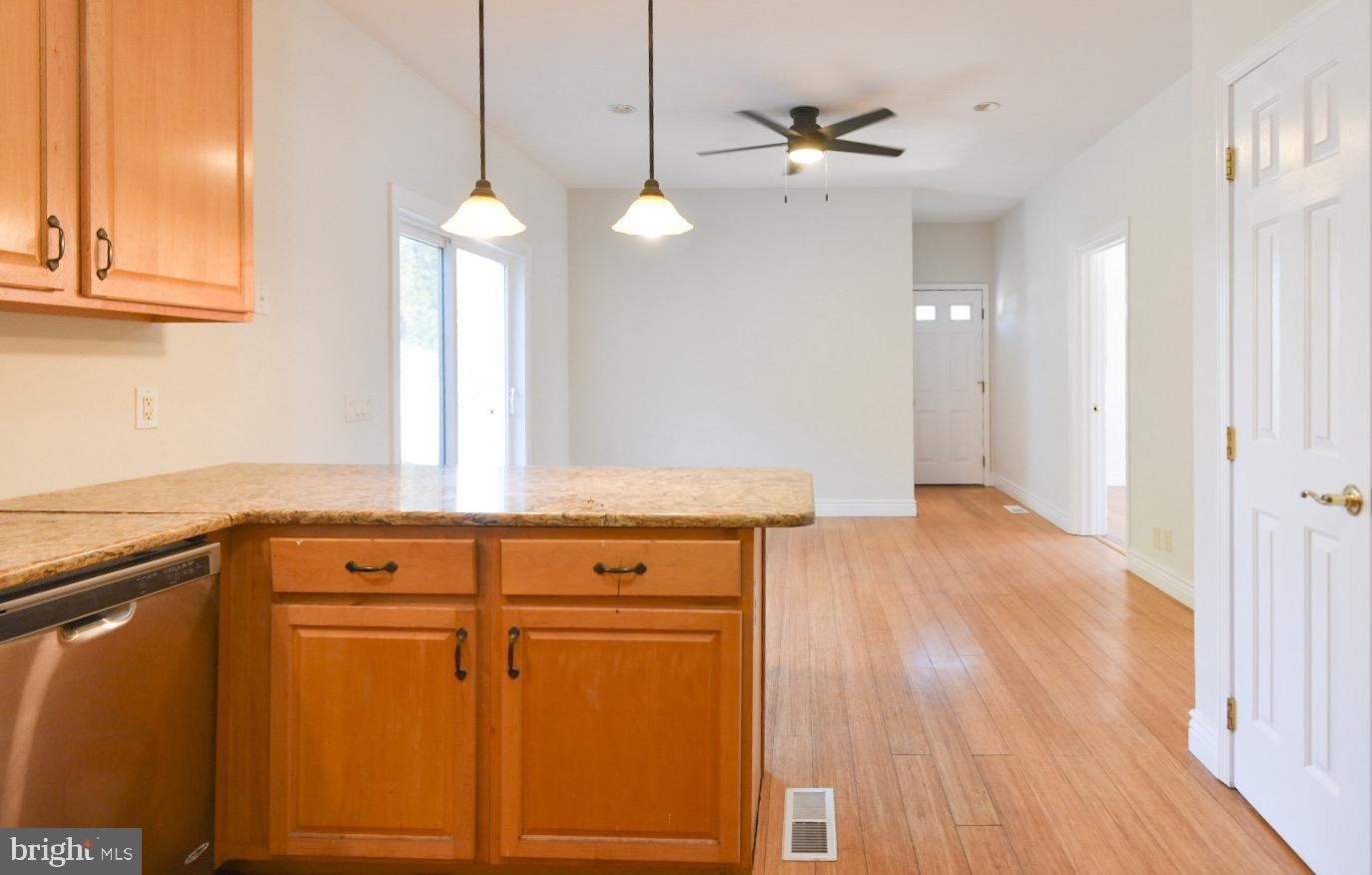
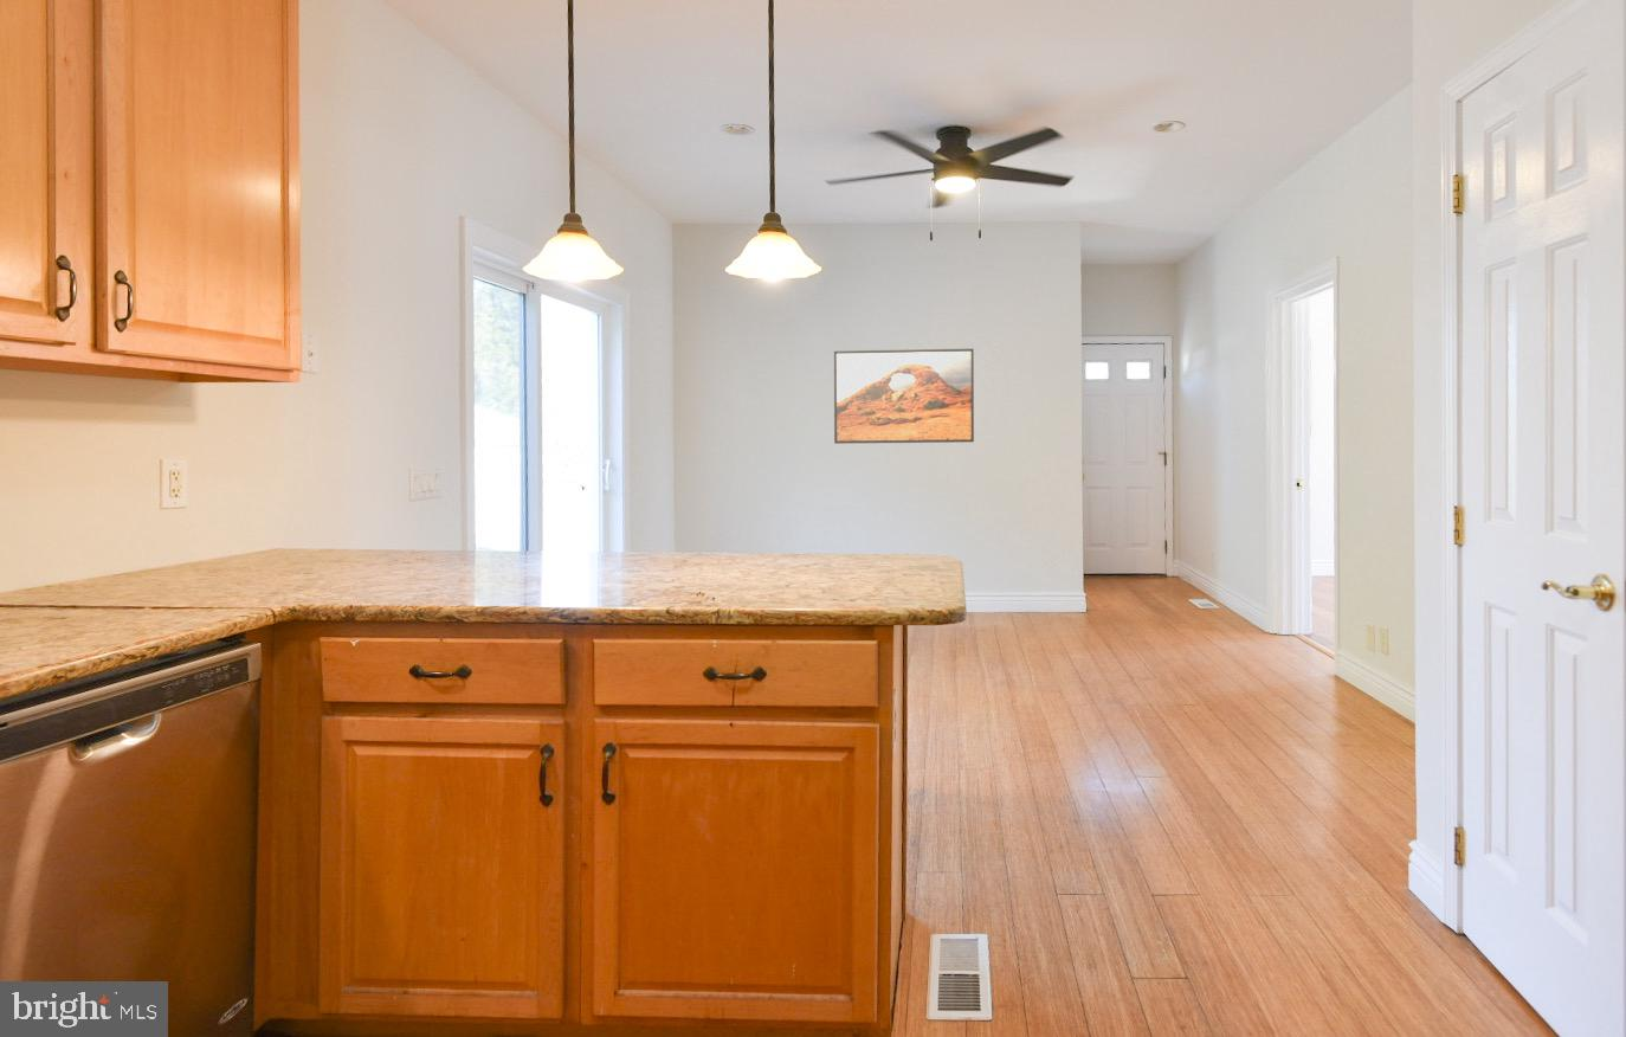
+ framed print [833,348,975,446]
